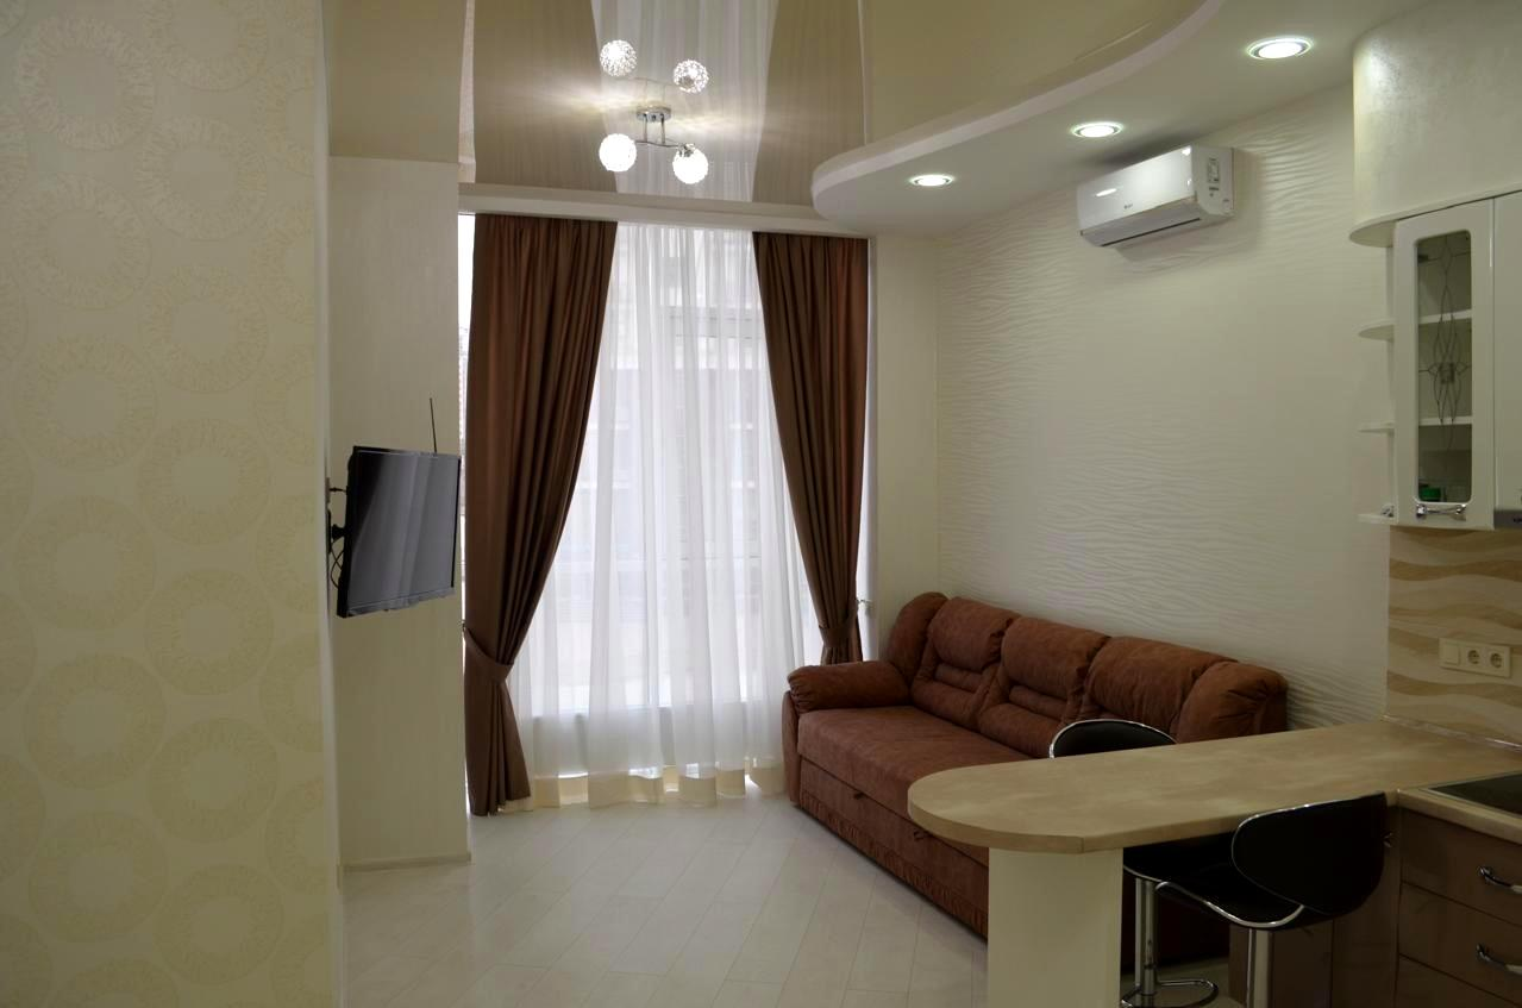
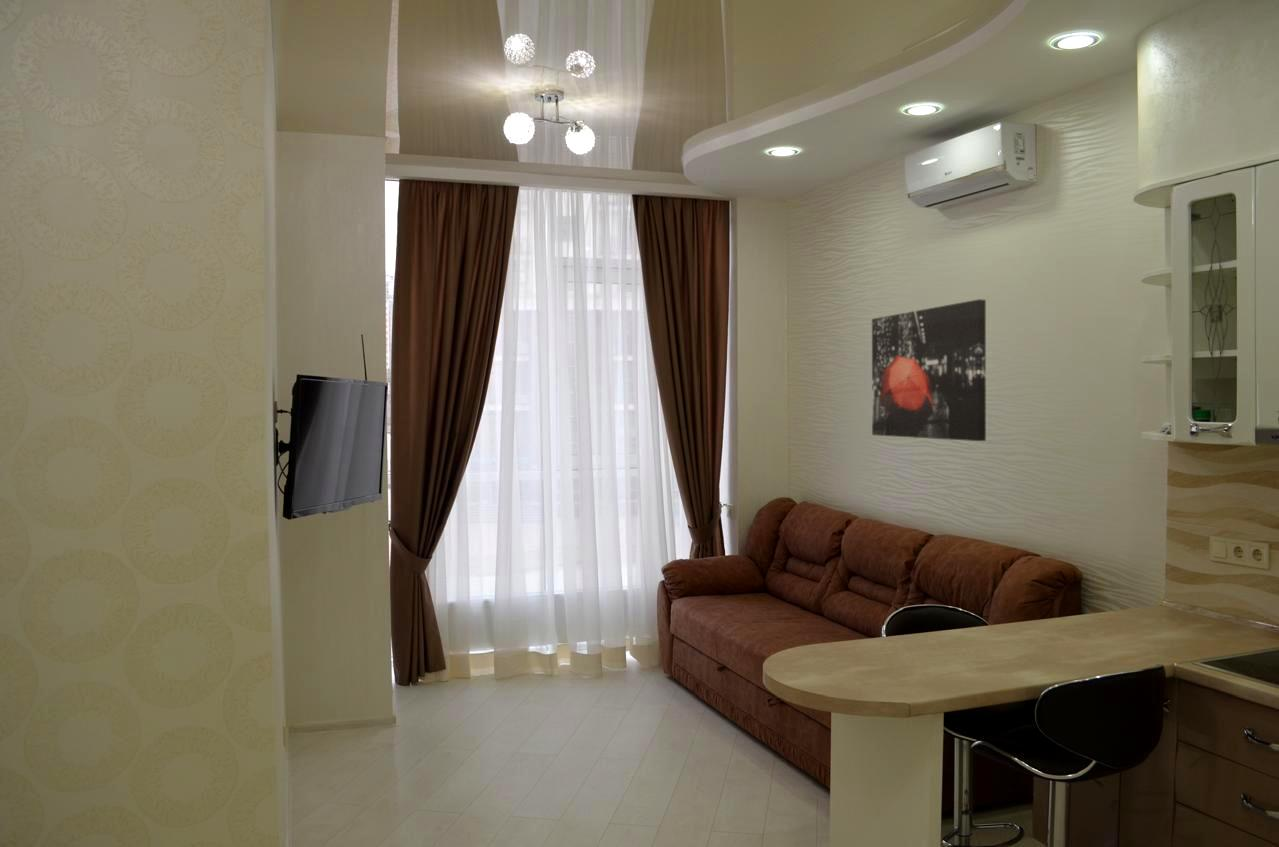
+ wall art [871,298,987,442]
